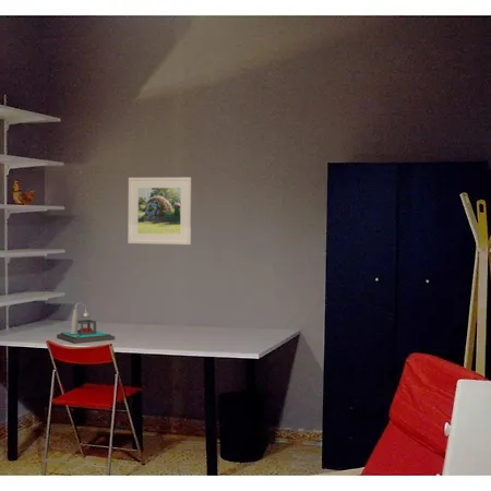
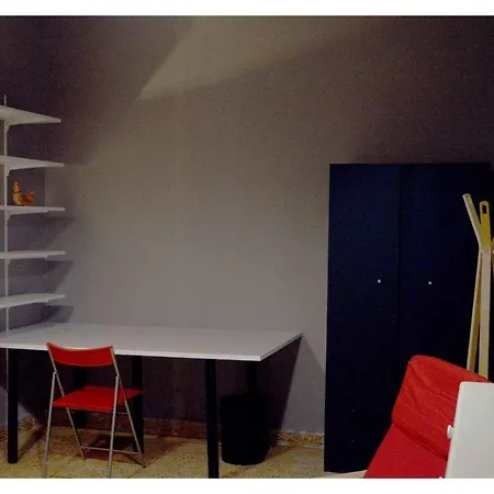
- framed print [127,176,193,246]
- desk lamp [56,301,116,344]
